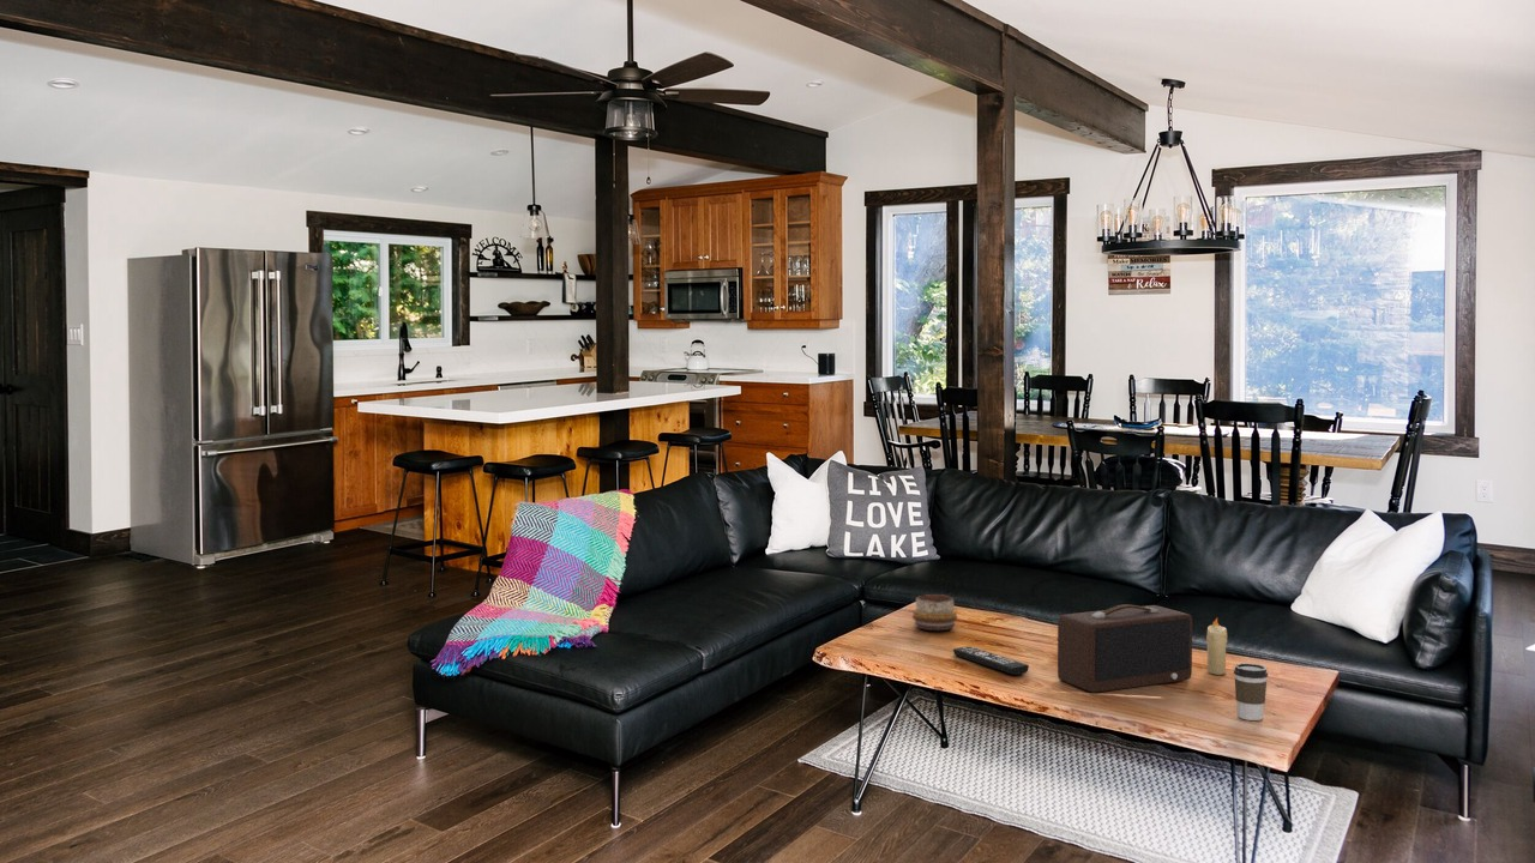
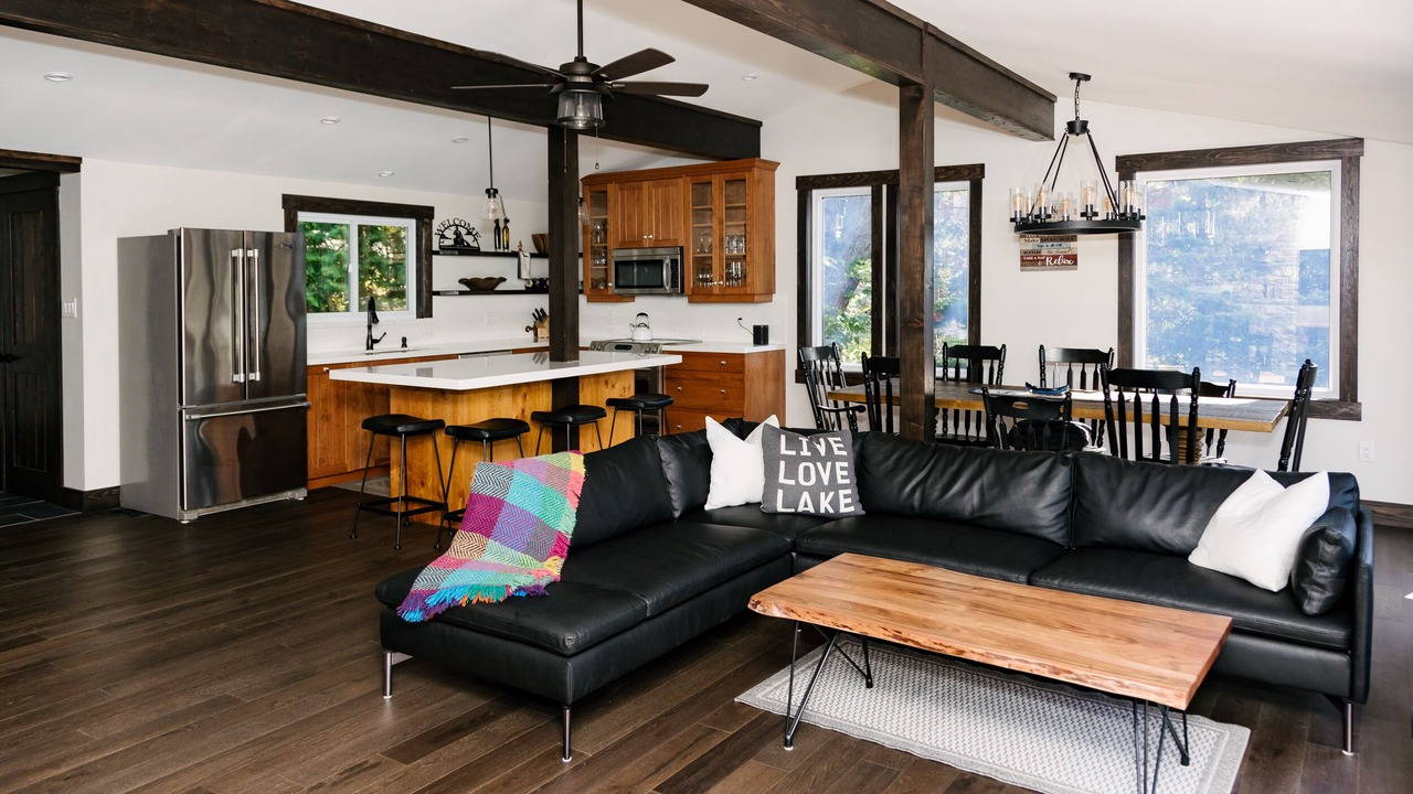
- speaker [1057,603,1193,694]
- remote control [952,645,1030,676]
- candle [1205,617,1228,676]
- decorative bowl [911,593,958,632]
- coffee cup [1233,662,1269,722]
